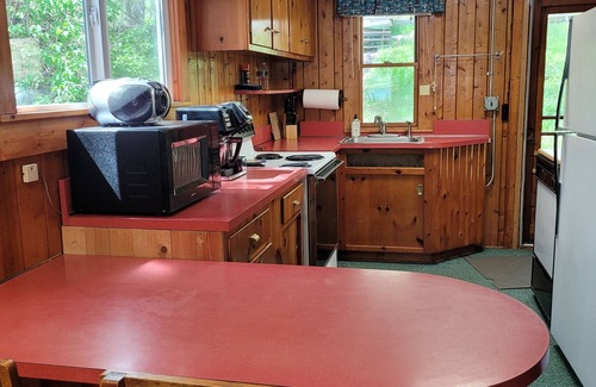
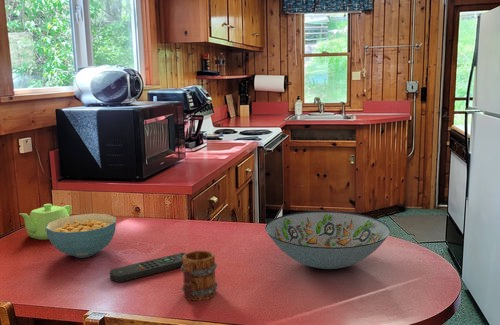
+ decorative bowl [264,210,391,270]
+ teapot [19,203,73,241]
+ remote control [109,252,187,283]
+ cereal bowl [46,213,117,259]
+ mug [180,249,219,302]
